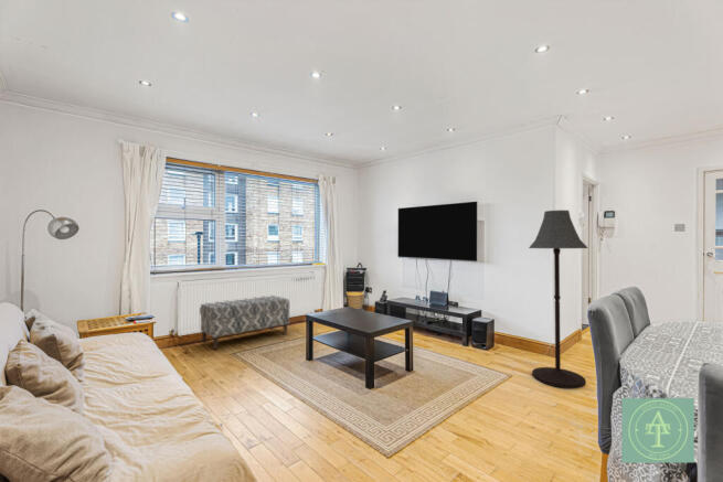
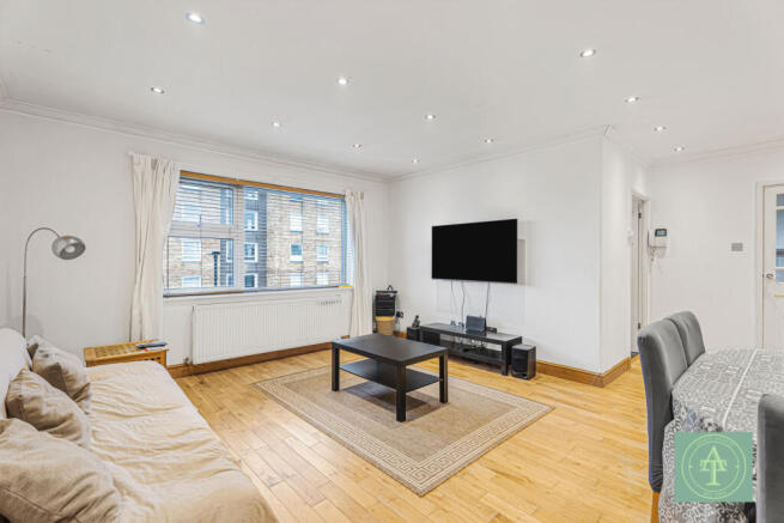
- floor lamp [528,208,589,389]
- bench [199,294,290,351]
